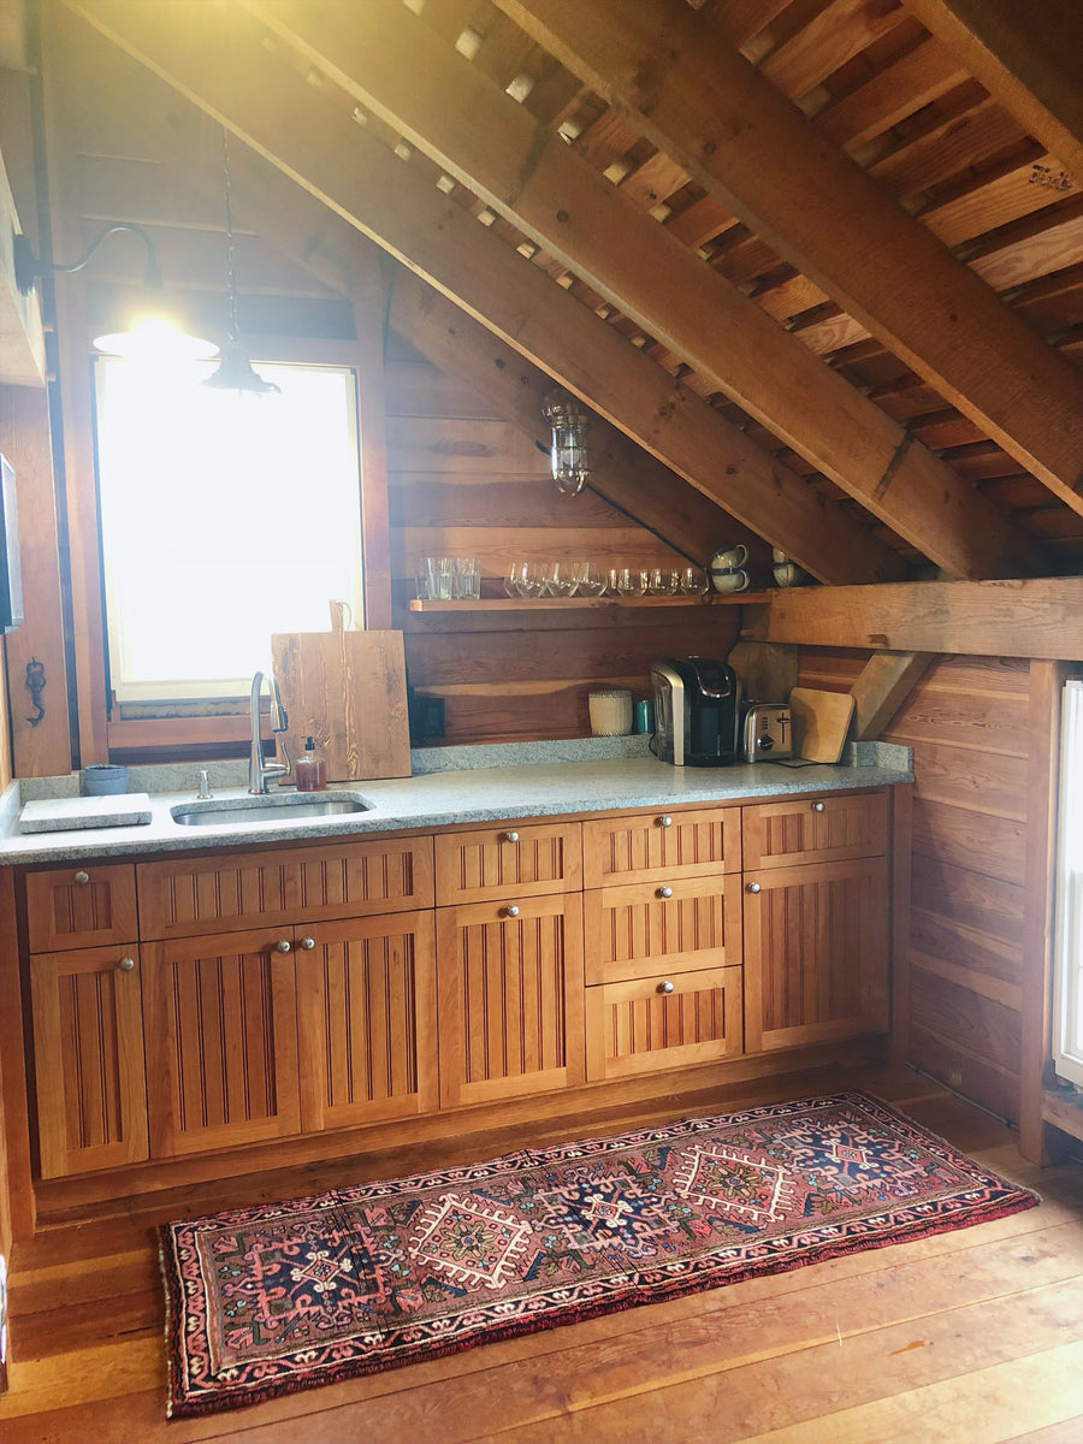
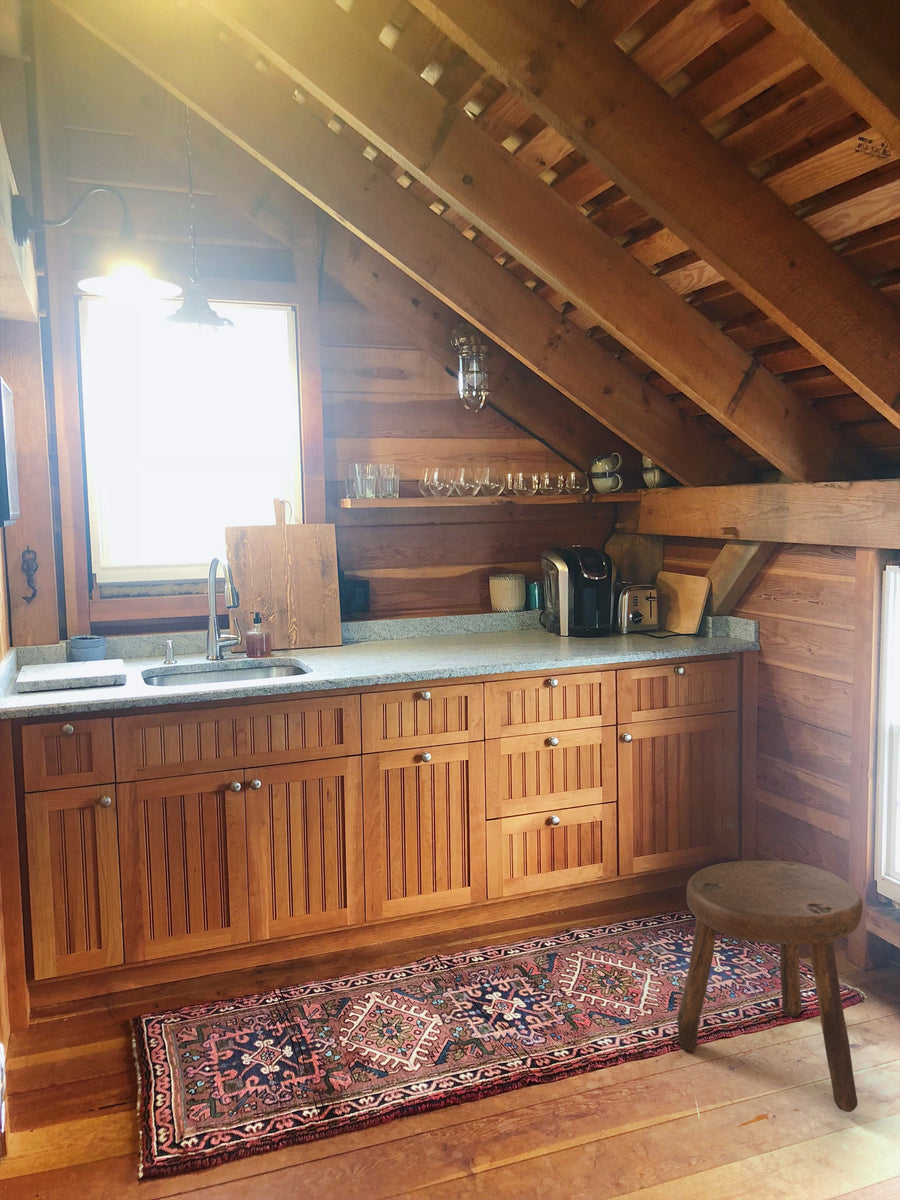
+ stool [676,860,864,1113]
